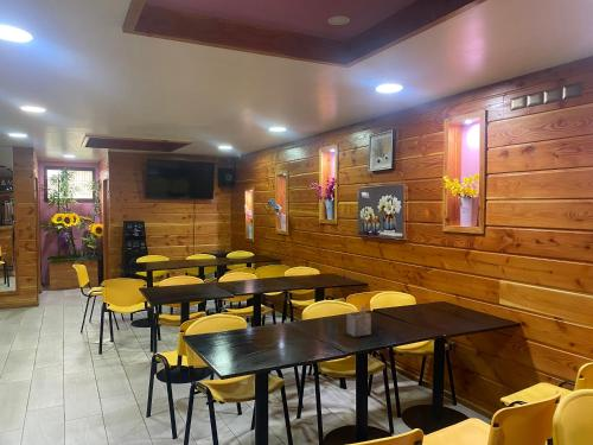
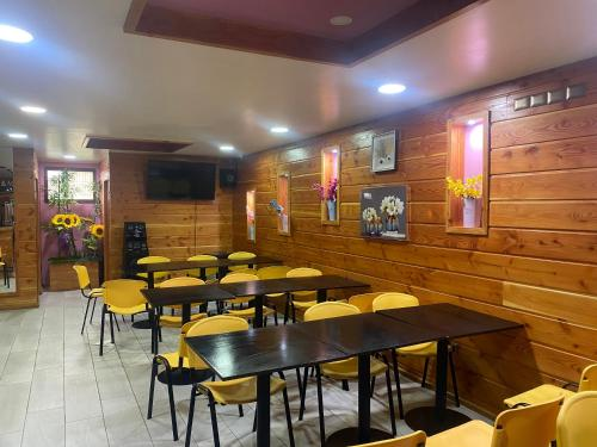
- napkin holder [345,304,372,338]
